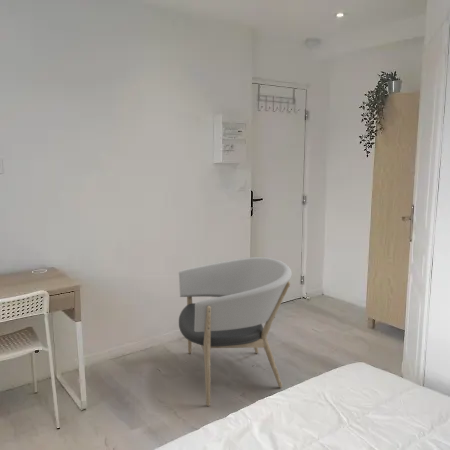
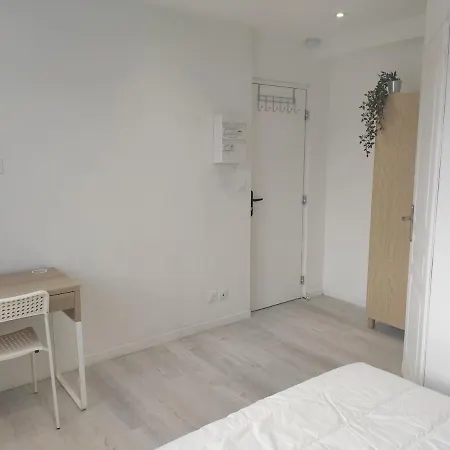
- armchair [178,256,293,407]
